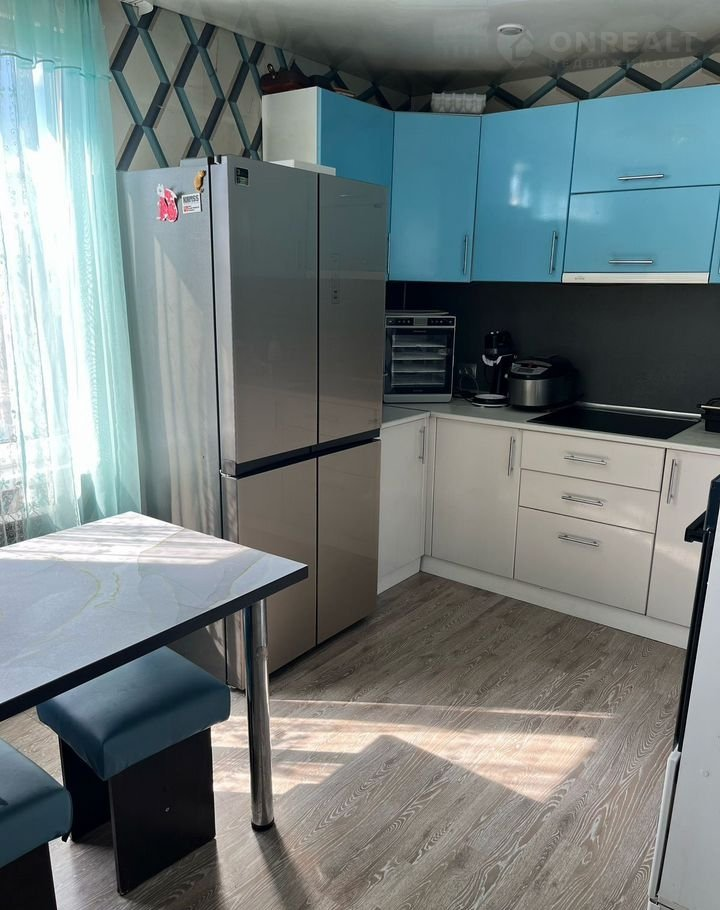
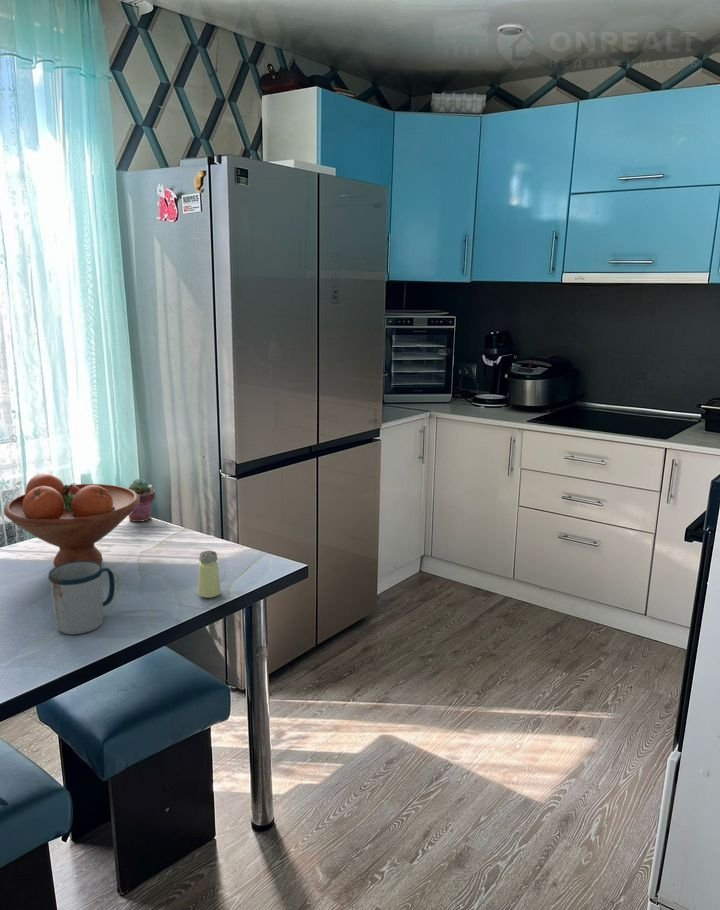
+ mug [47,561,116,635]
+ saltshaker [197,550,222,599]
+ potted succulent [126,478,156,523]
+ fruit bowl [3,473,139,568]
